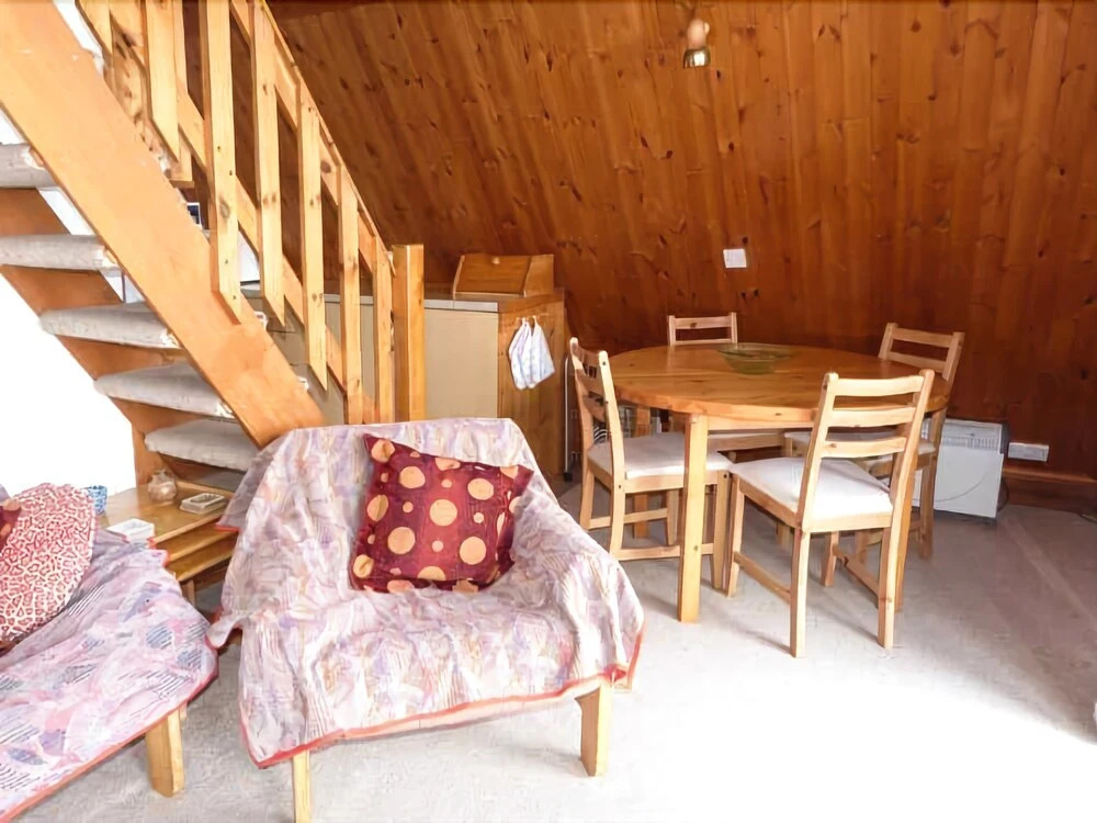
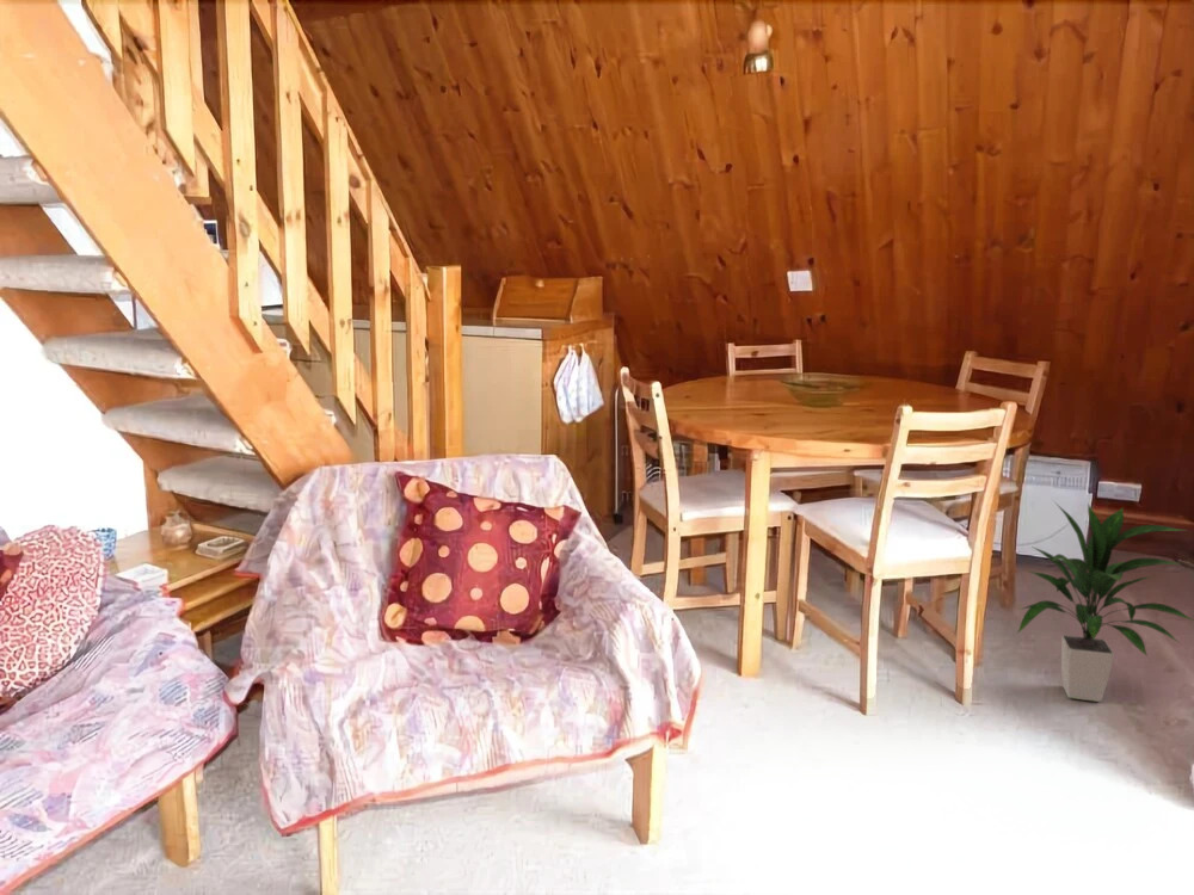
+ indoor plant [1016,499,1194,703]
